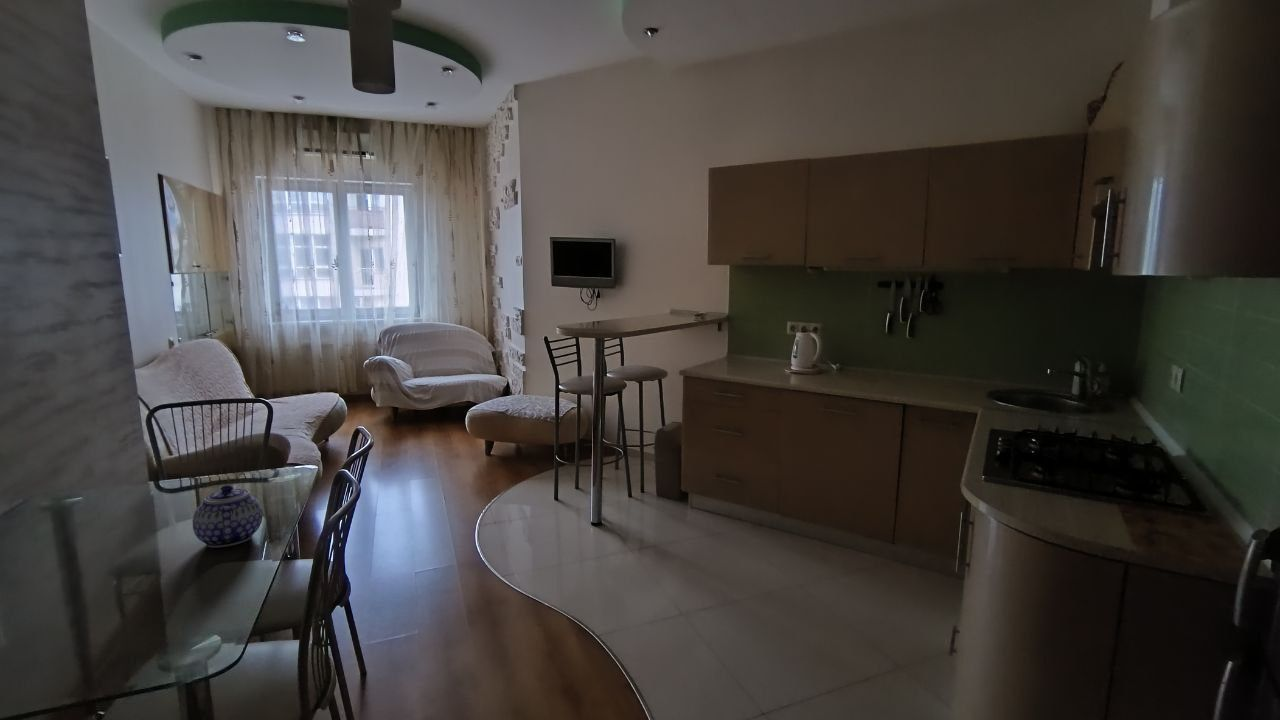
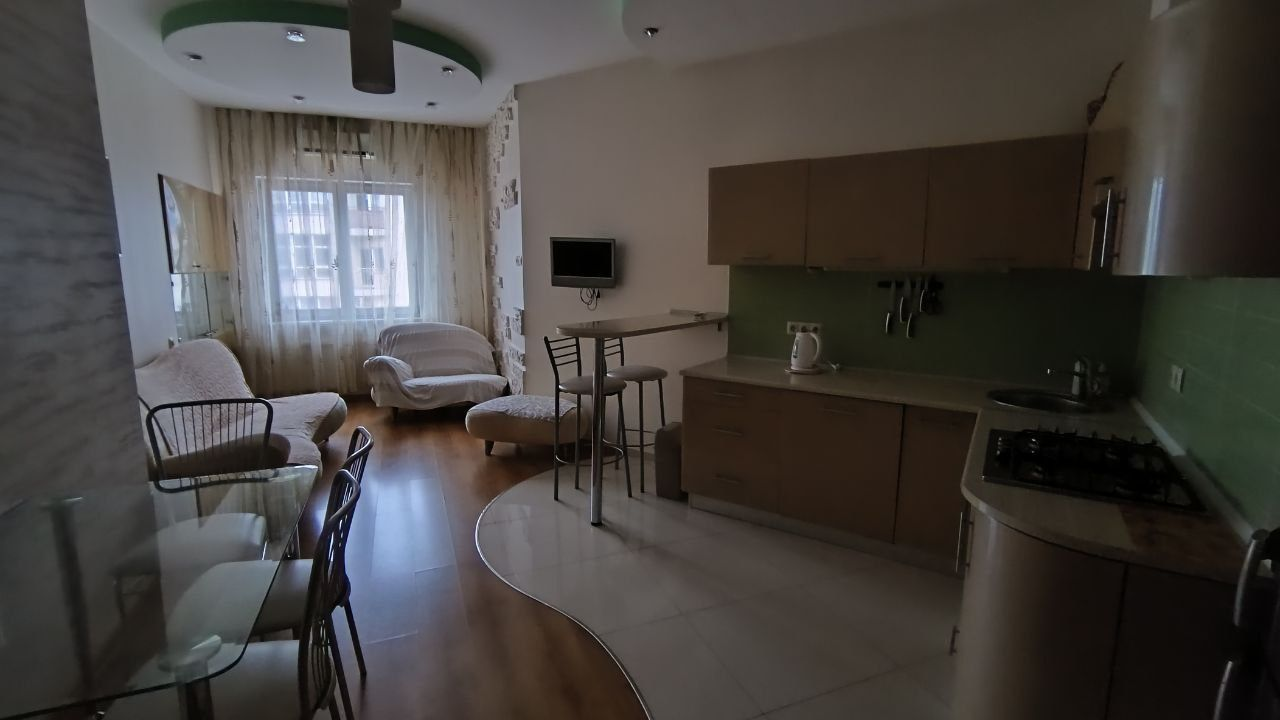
- teapot [192,484,264,549]
